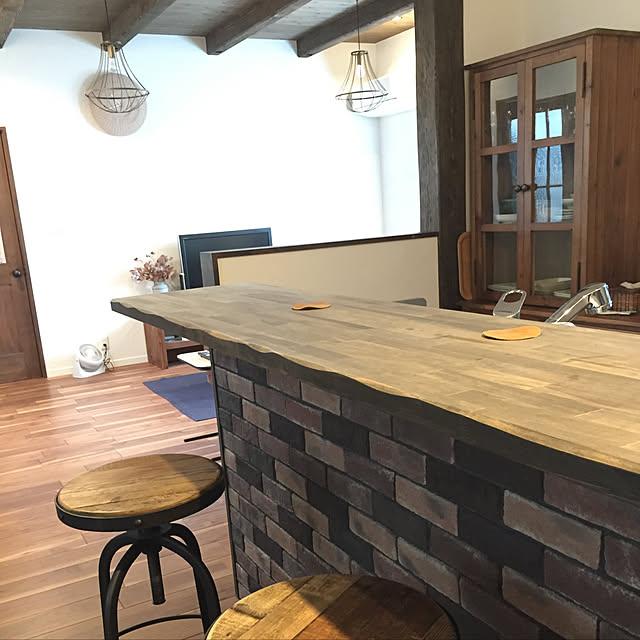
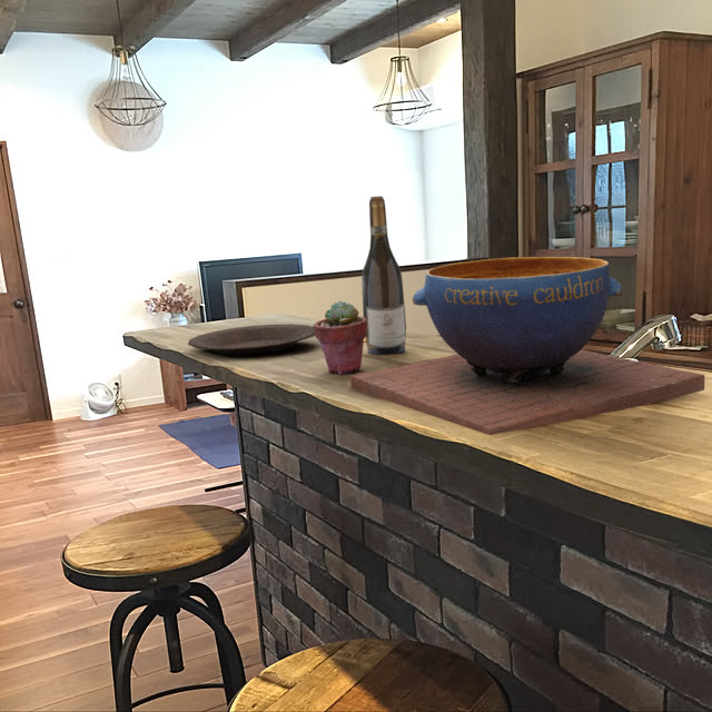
+ wine bottle [360,195,407,356]
+ plate [187,323,315,356]
+ decorative bowl [349,256,706,436]
+ potted succulent [313,299,367,375]
